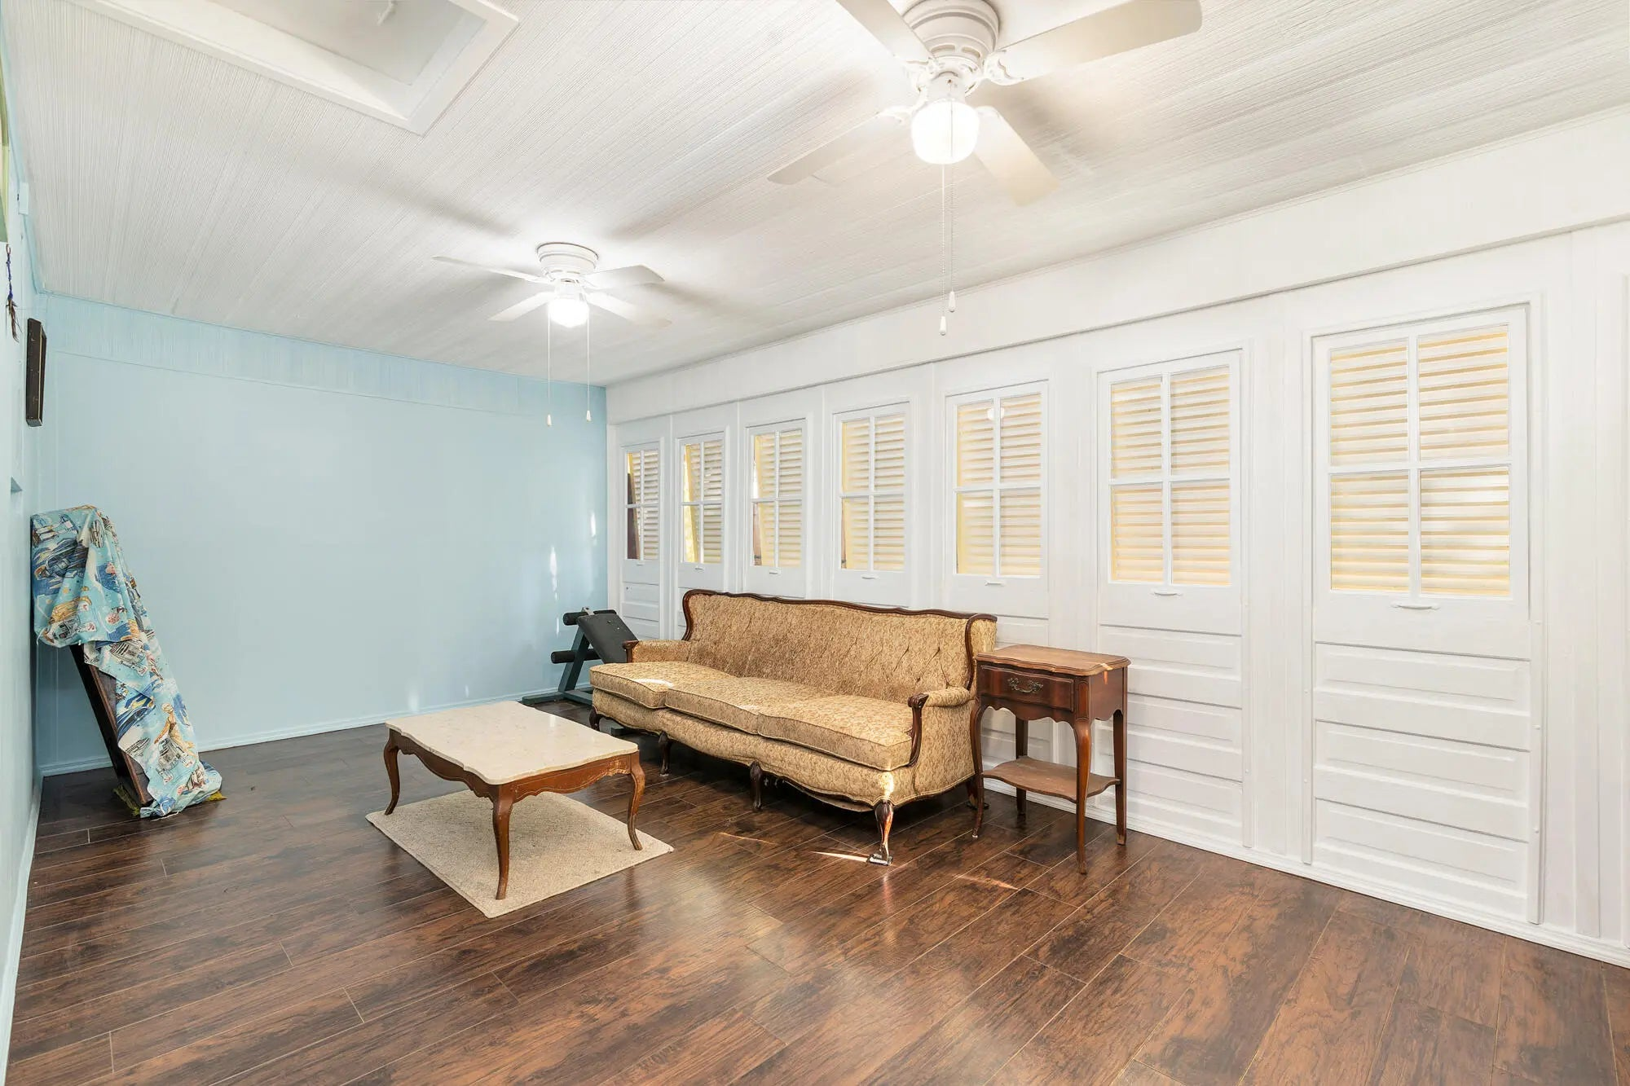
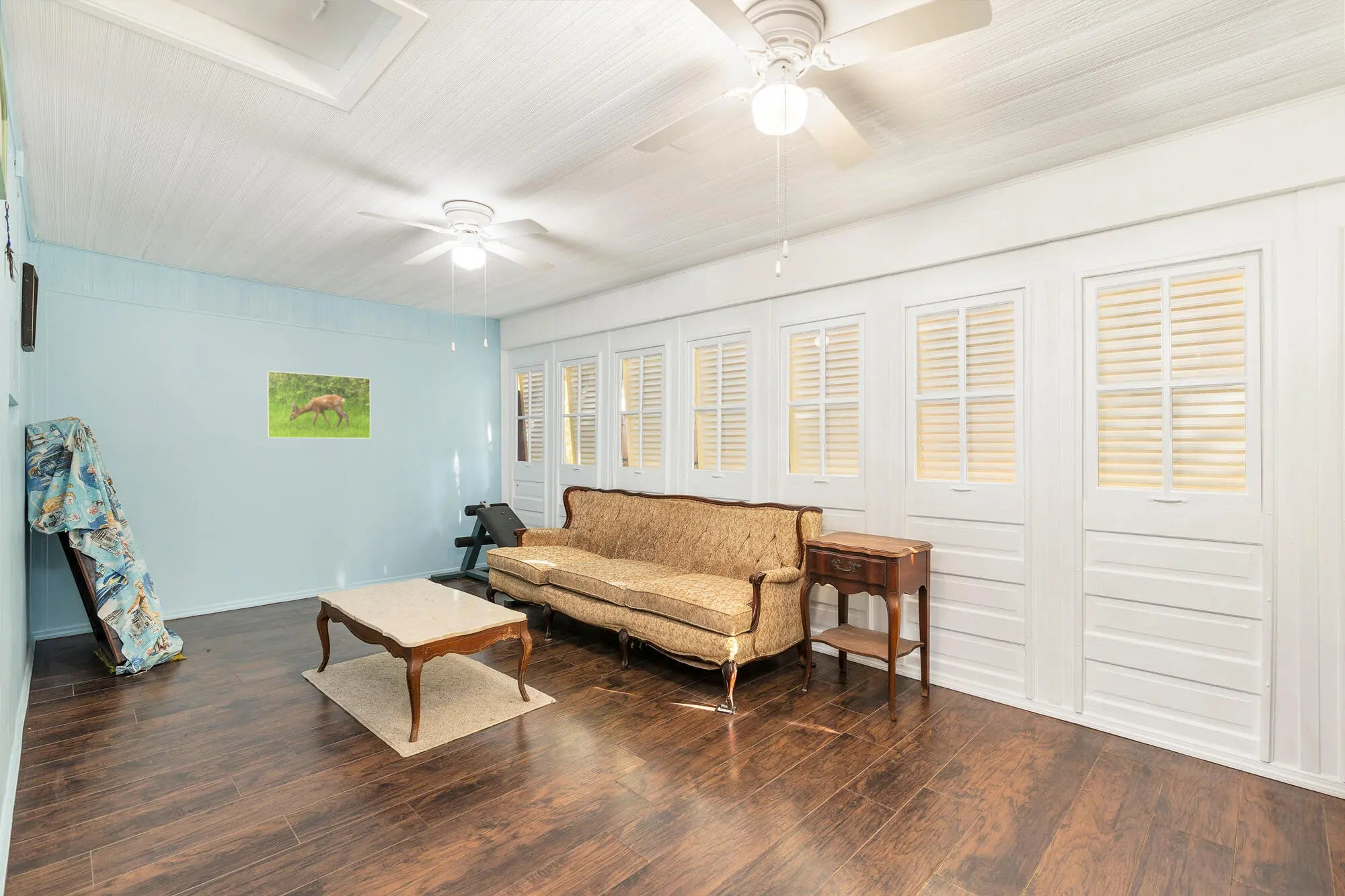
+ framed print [266,370,371,439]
